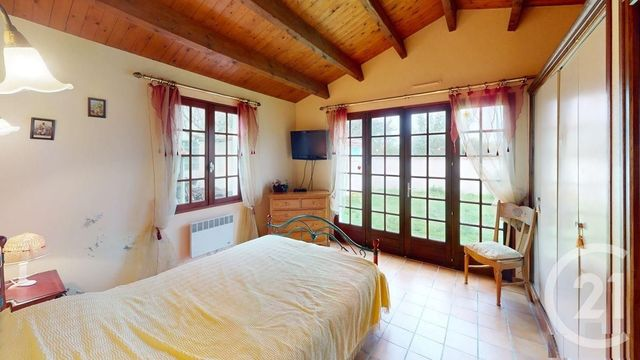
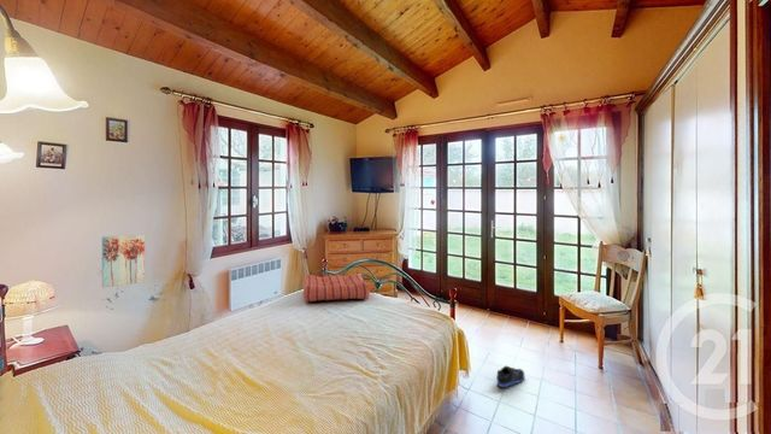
+ seat cushion [302,272,371,303]
+ wall art [101,234,146,289]
+ sneaker [495,365,525,388]
